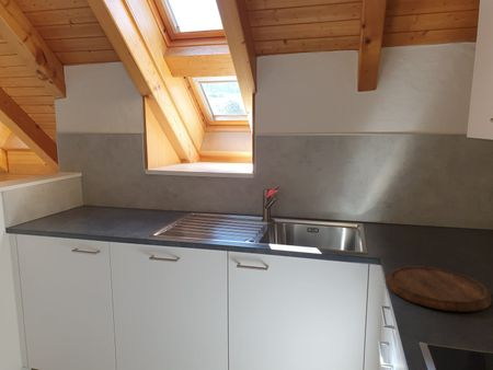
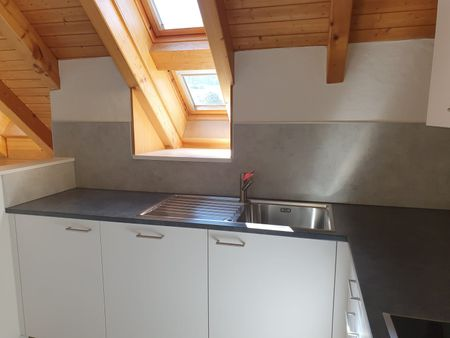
- cutting board [385,266,493,313]
